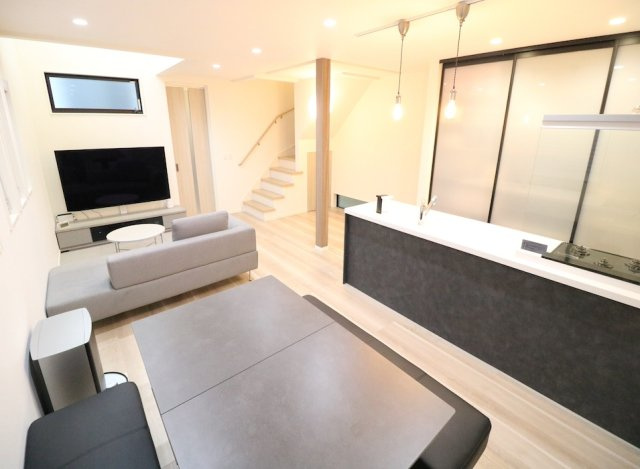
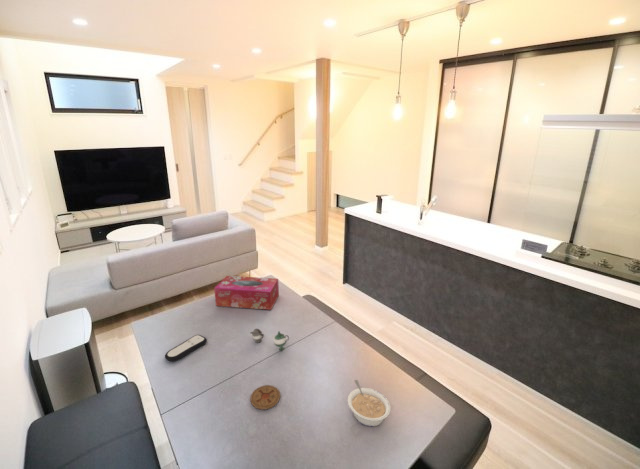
+ teapot [250,328,290,351]
+ remote control [164,334,208,362]
+ coaster [250,384,281,410]
+ tissue box [213,275,280,311]
+ legume [347,379,391,428]
